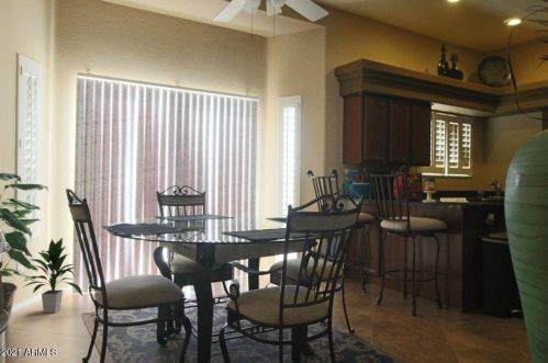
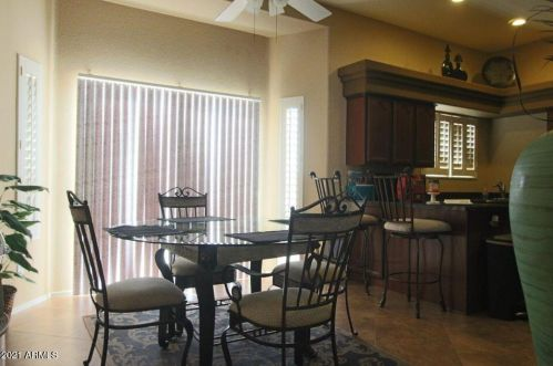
- indoor plant [21,237,83,314]
